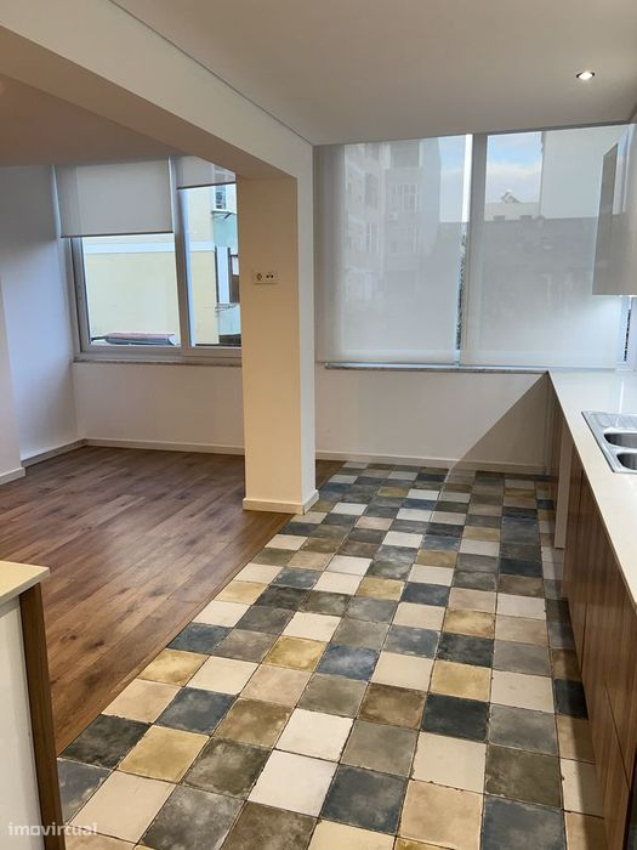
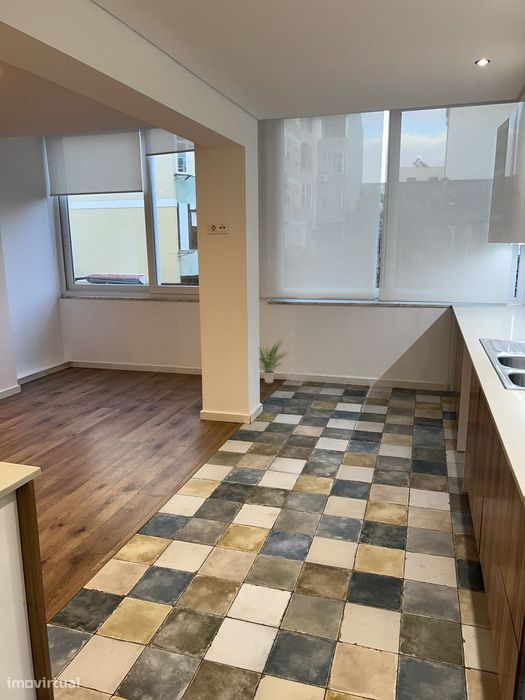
+ potted plant [259,338,290,384]
